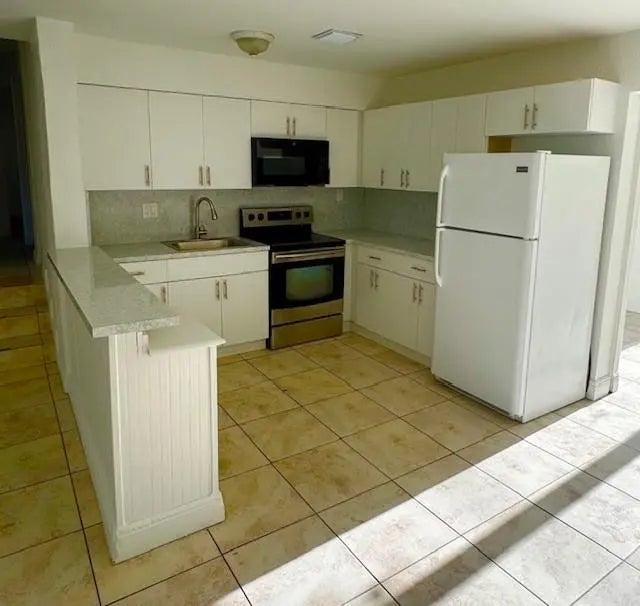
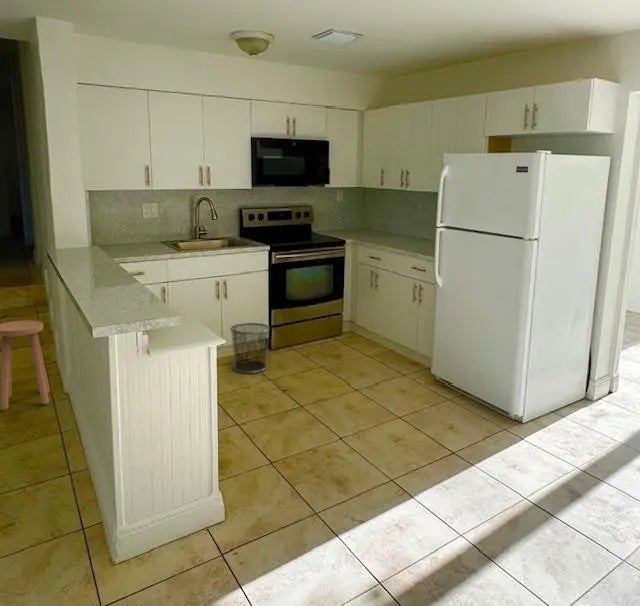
+ waste bin [229,322,271,374]
+ stool [0,319,51,411]
